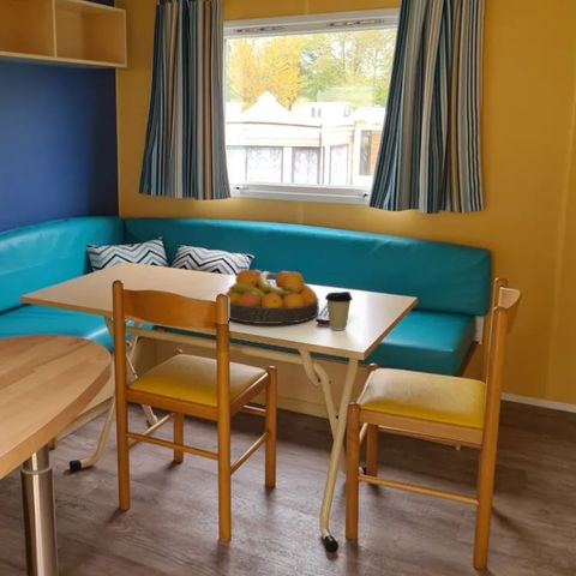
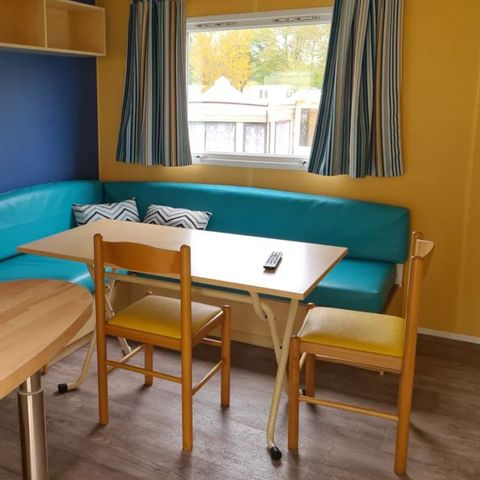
- coffee cup [324,290,354,331]
- fruit bowl [224,269,320,325]
